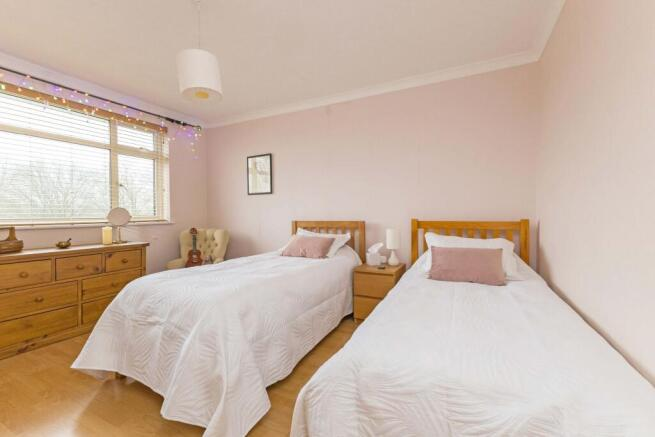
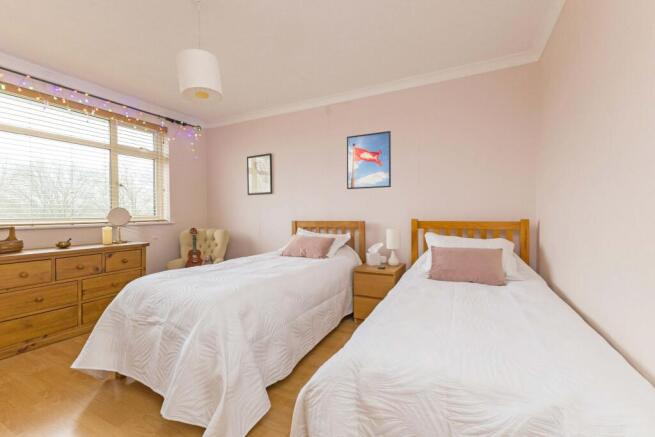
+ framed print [346,130,392,190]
